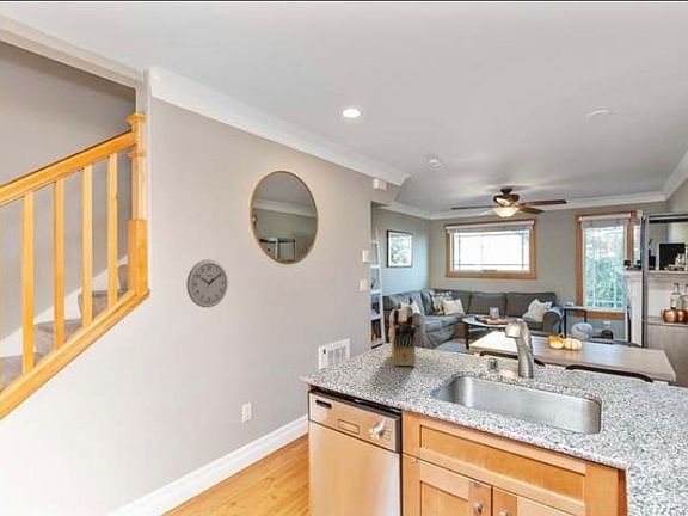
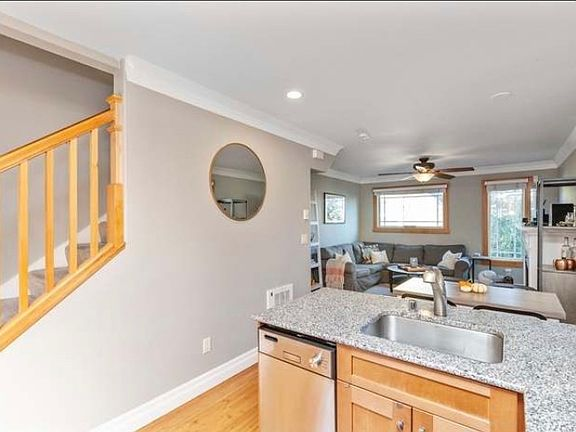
- knife block [391,305,417,367]
- wall clock [185,258,229,308]
